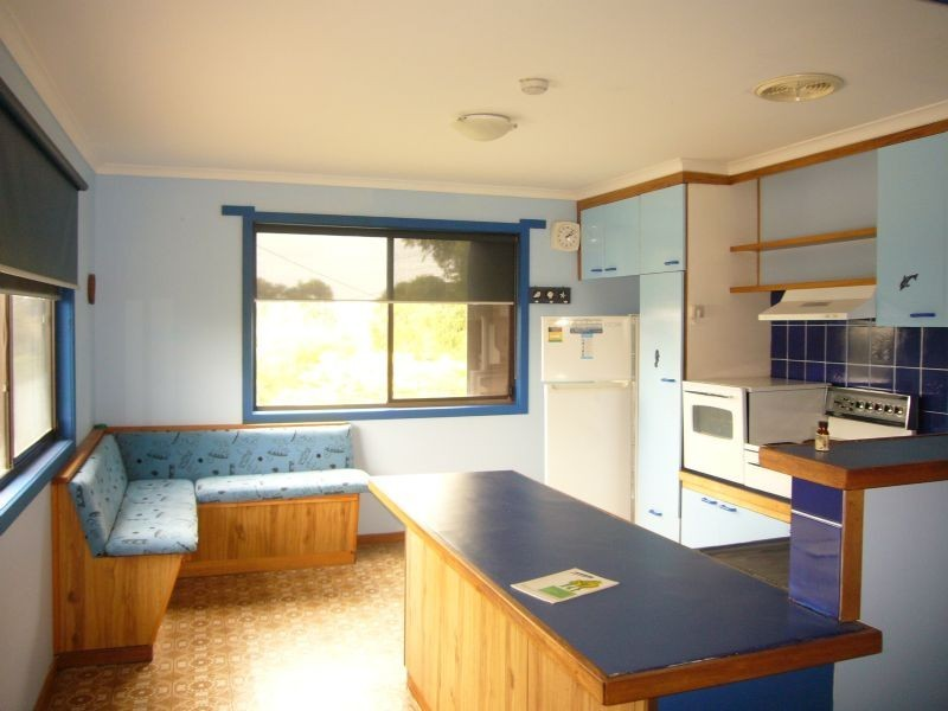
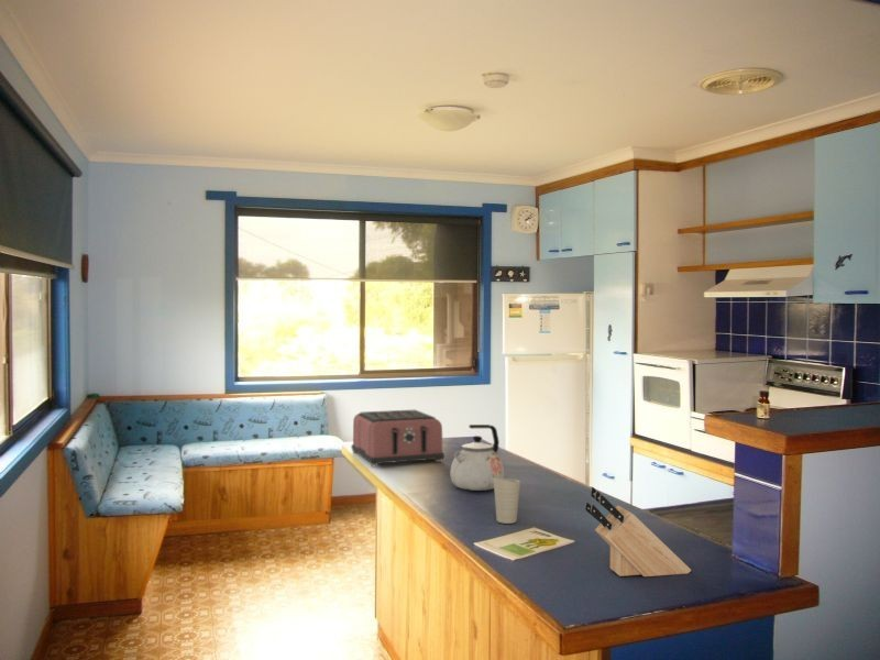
+ toaster [350,408,446,468]
+ knife block [584,486,692,578]
+ cup [493,477,521,525]
+ kettle [450,424,505,492]
